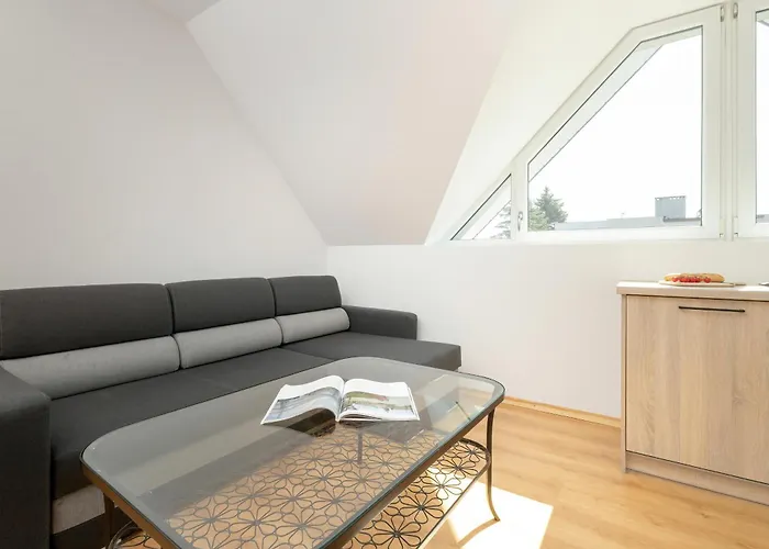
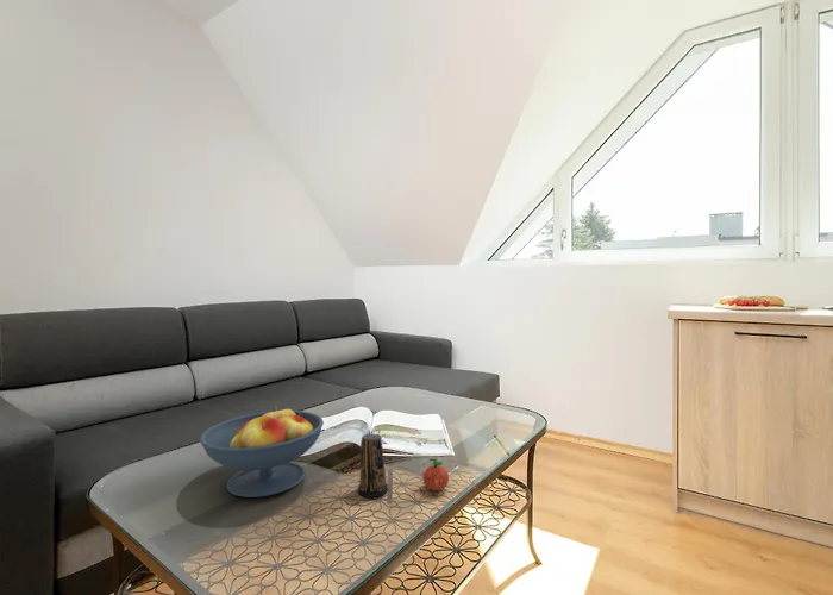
+ candle [357,433,389,499]
+ fruit bowl [199,405,325,499]
+ apple [421,457,450,491]
